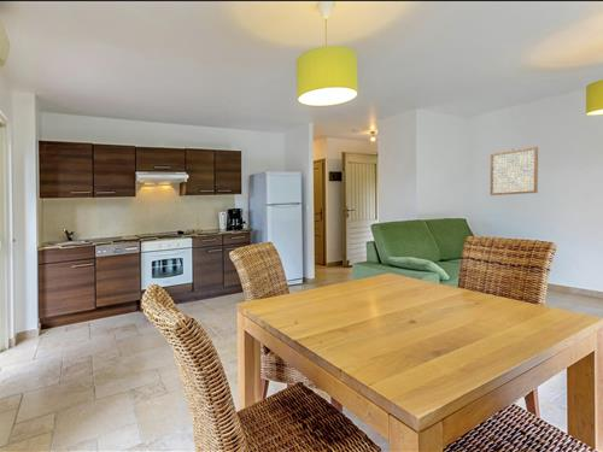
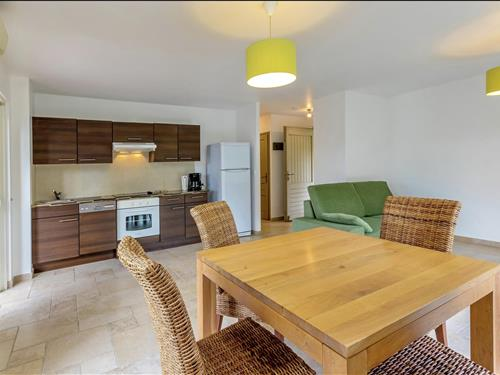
- wall art [490,146,539,196]
